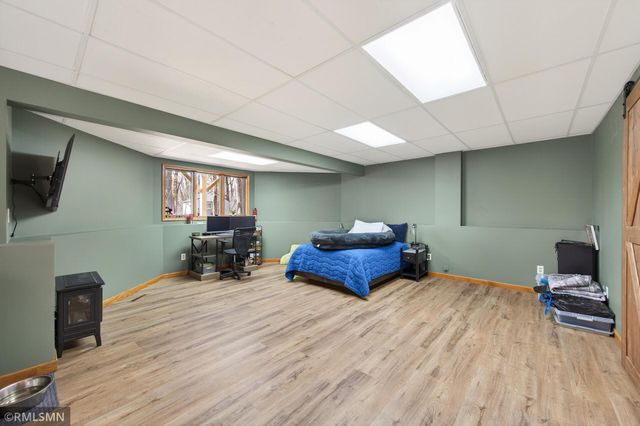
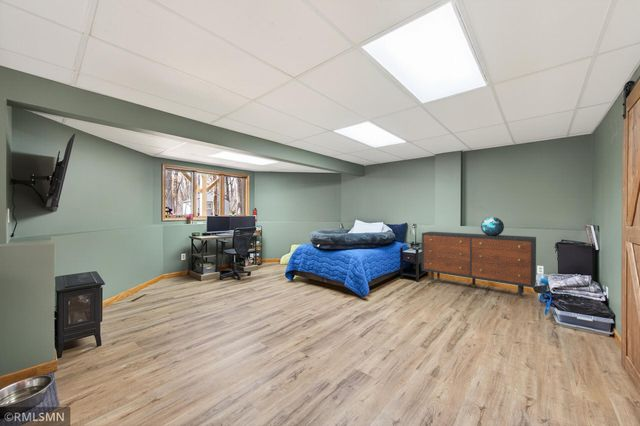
+ dresser [421,231,537,299]
+ decorative globe [480,216,505,236]
